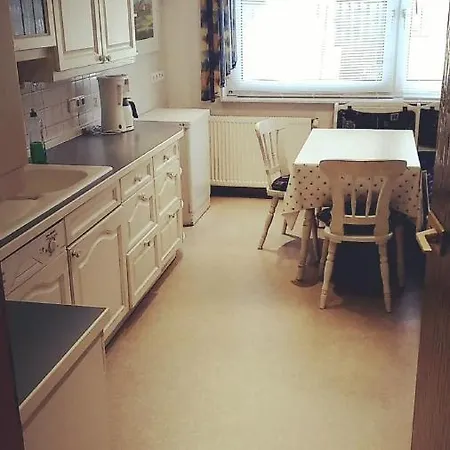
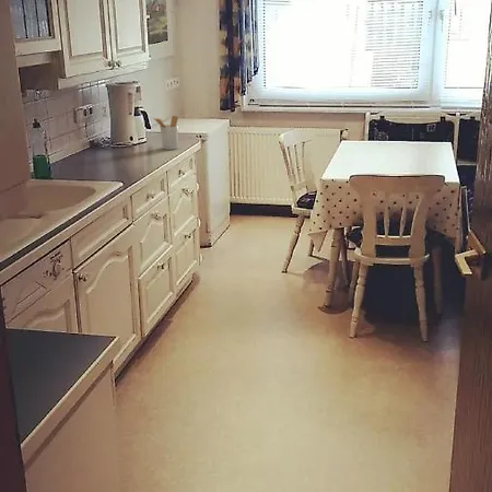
+ utensil holder [153,115,179,151]
